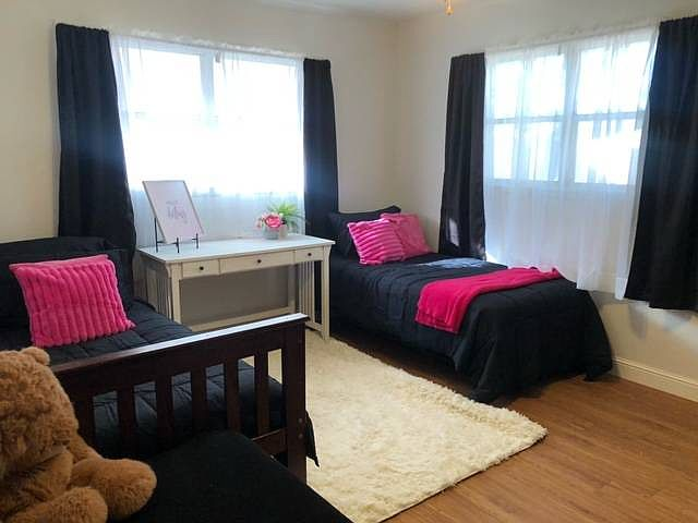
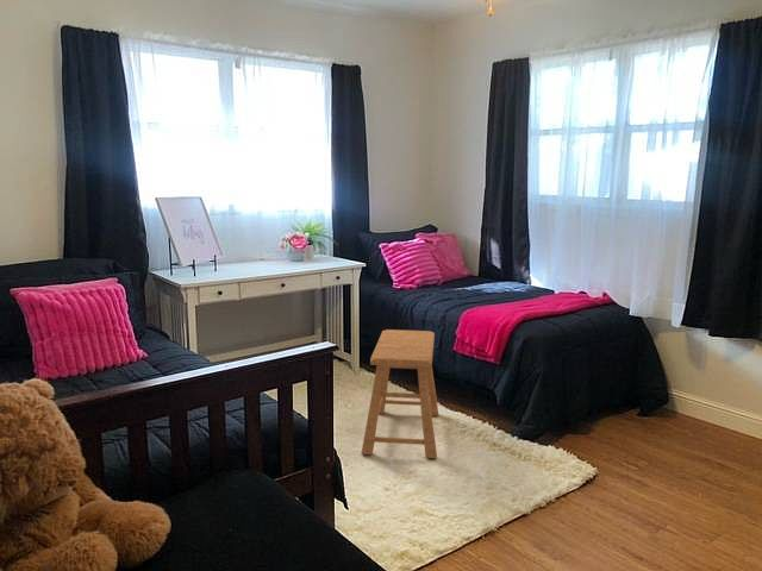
+ stool [361,328,441,459]
